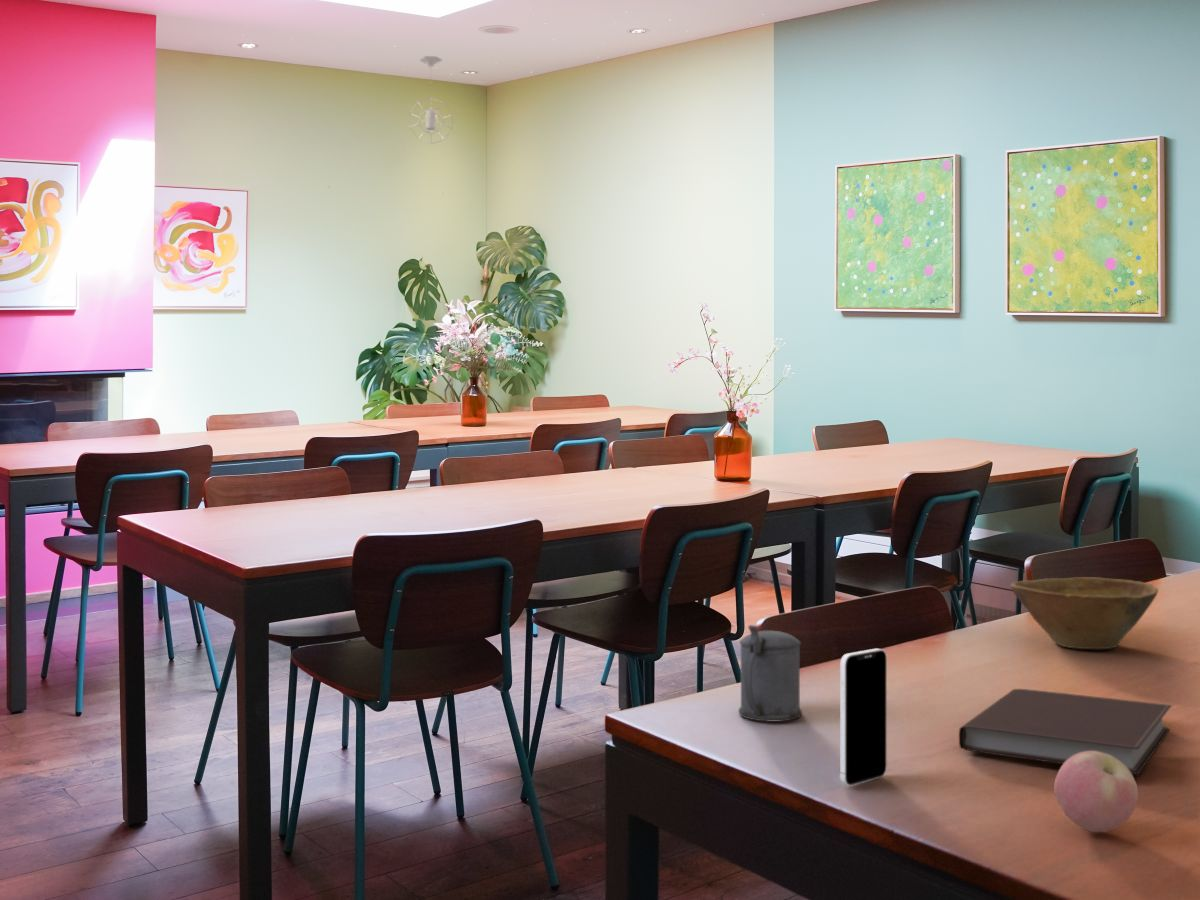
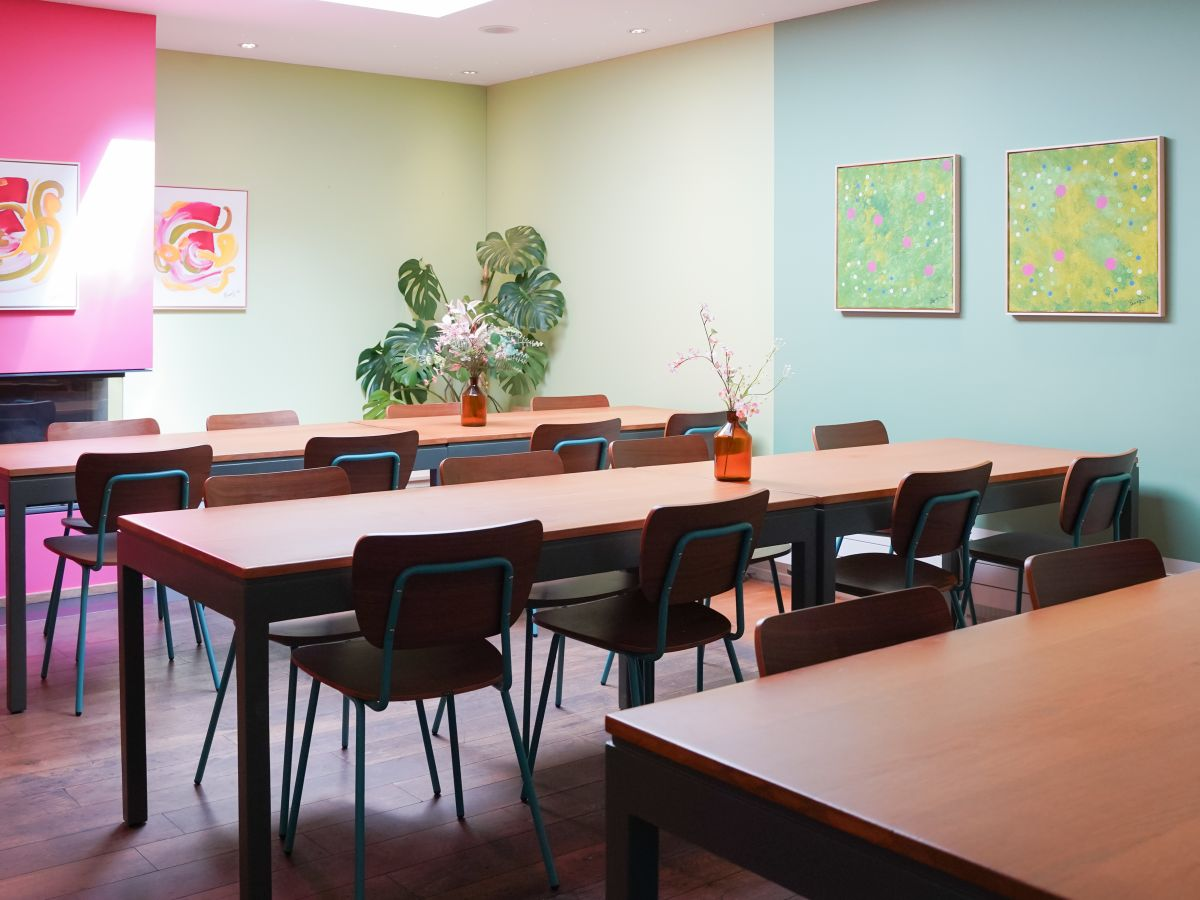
- apple [1053,751,1139,833]
- smartphone [839,647,888,787]
- bowl [1009,576,1159,650]
- pendant light [408,55,454,145]
- beer stein [738,624,803,722]
- notebook [958,688,1173,776]
